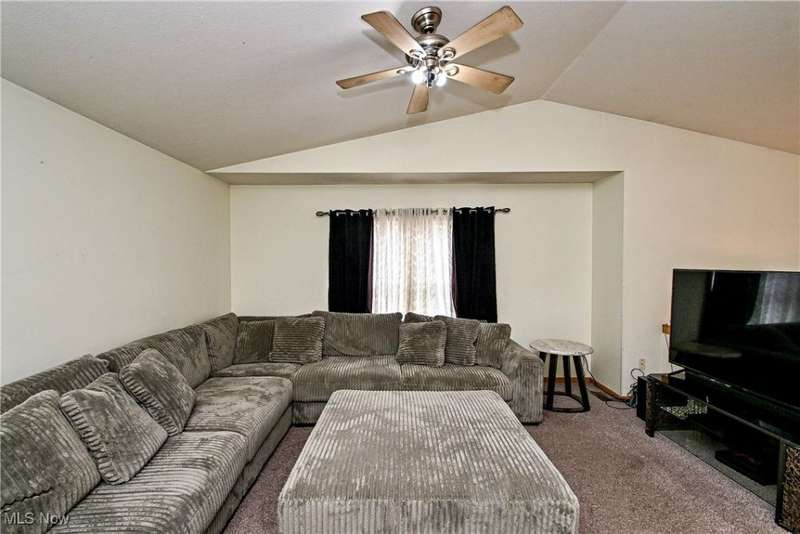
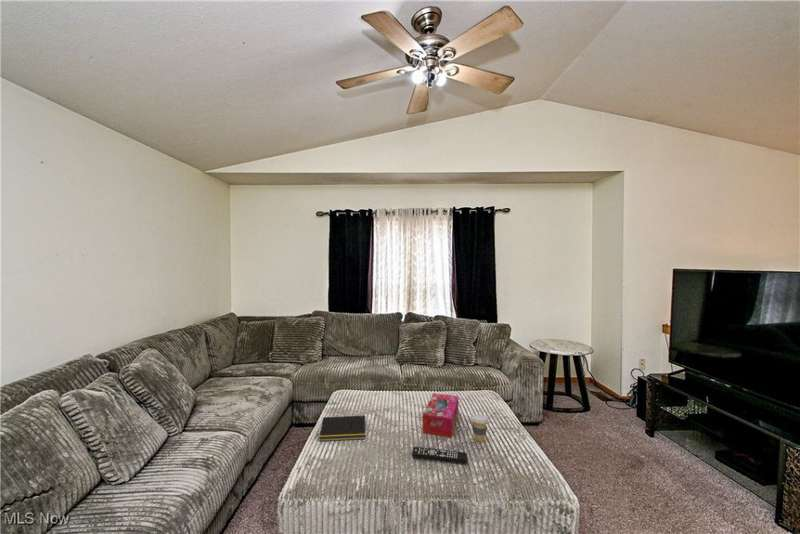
+ notepad [318,415,366,442]
+ remote control [411,446,468,464]
+ coffee cup [471,413,489,442]
+ tissue box [421,392,459,439]
